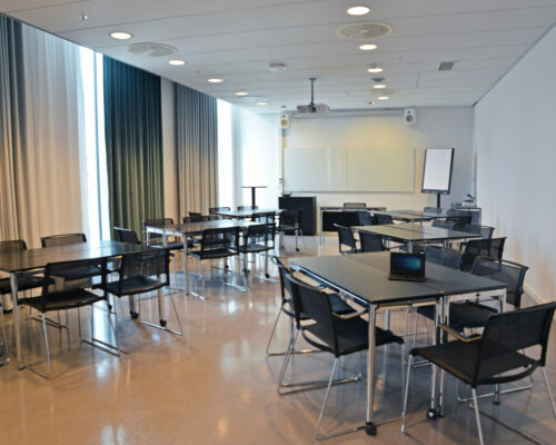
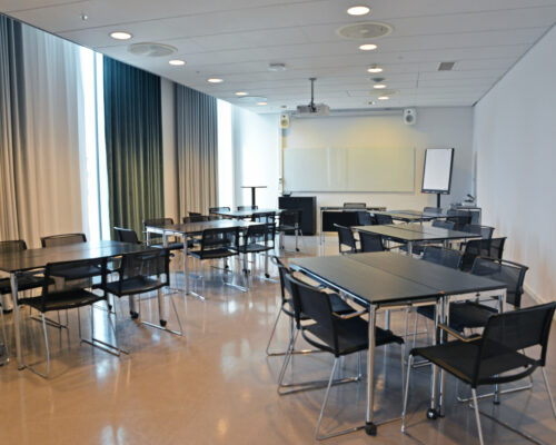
- laptop [387,250,427,283]
